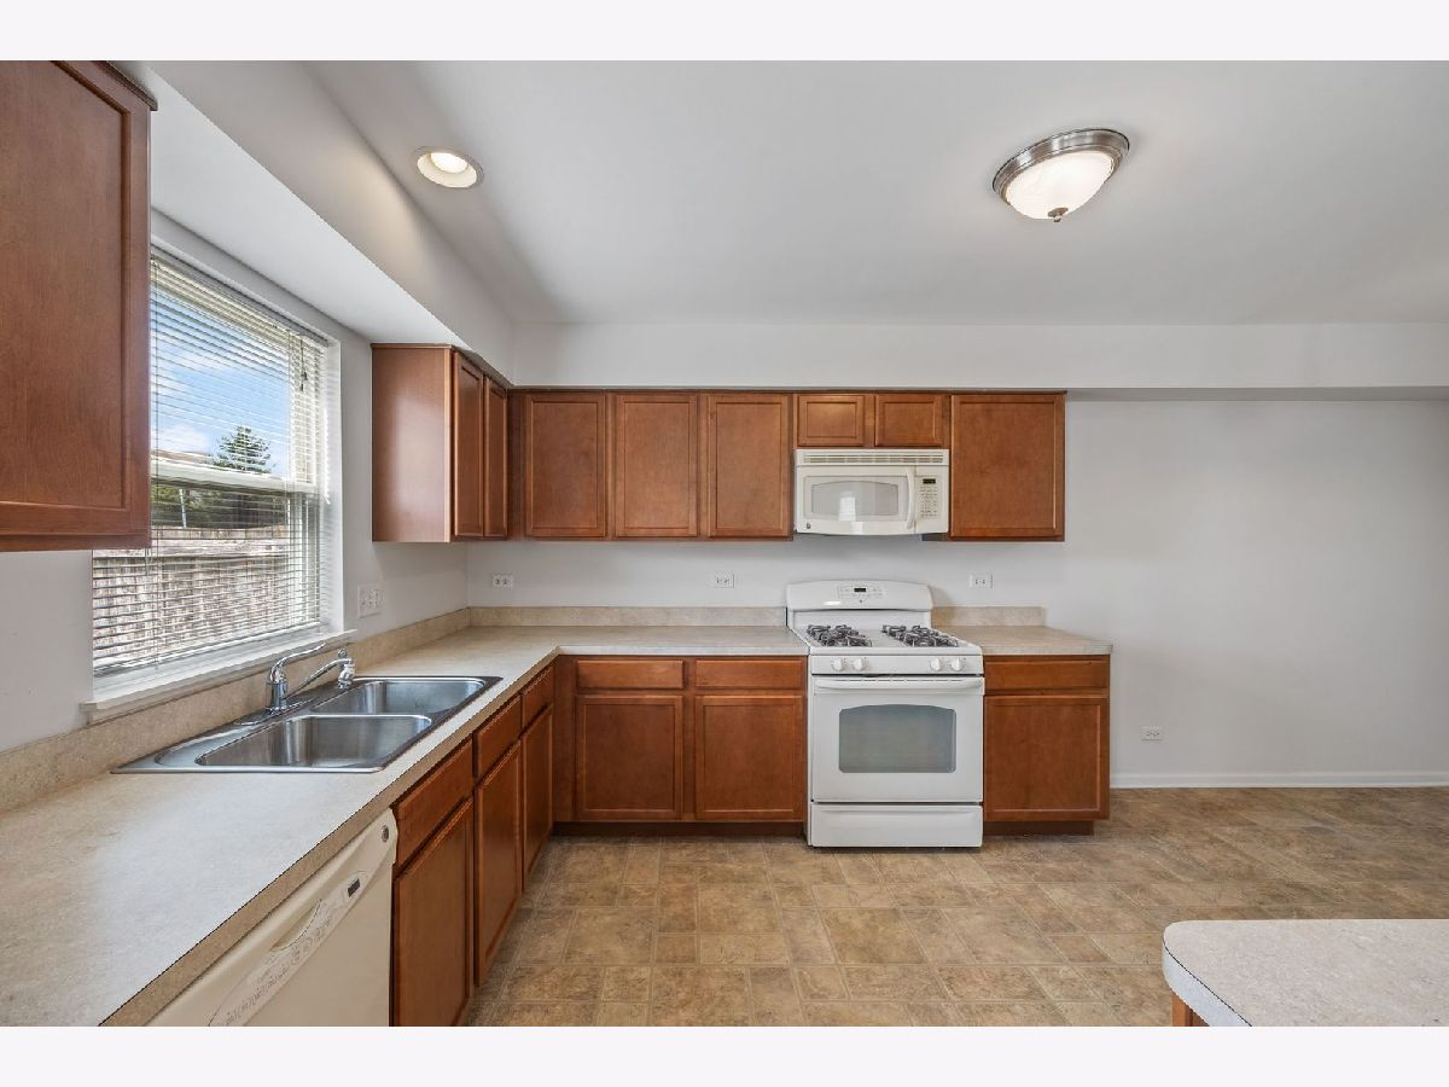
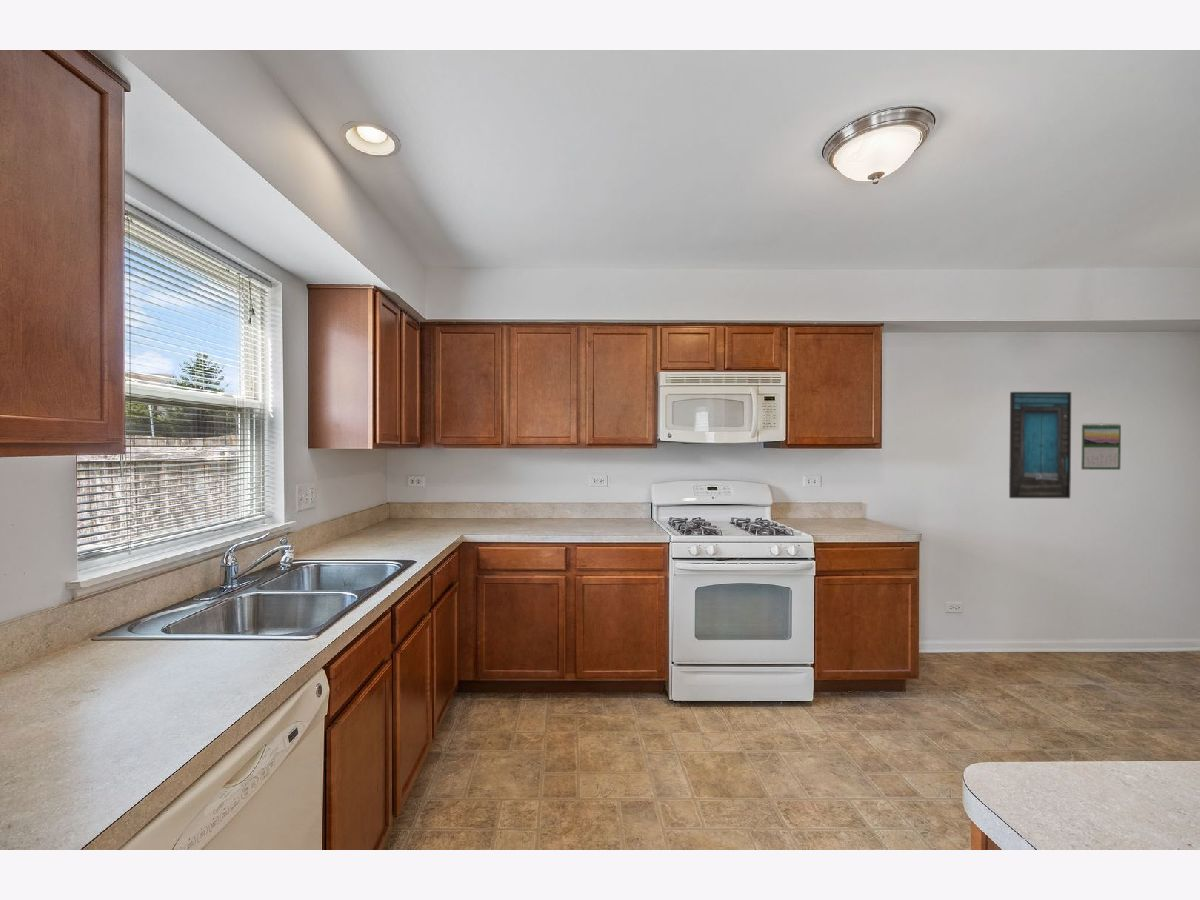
+ calendar [1080,422,1122,471]
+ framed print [1008,391,1072,499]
